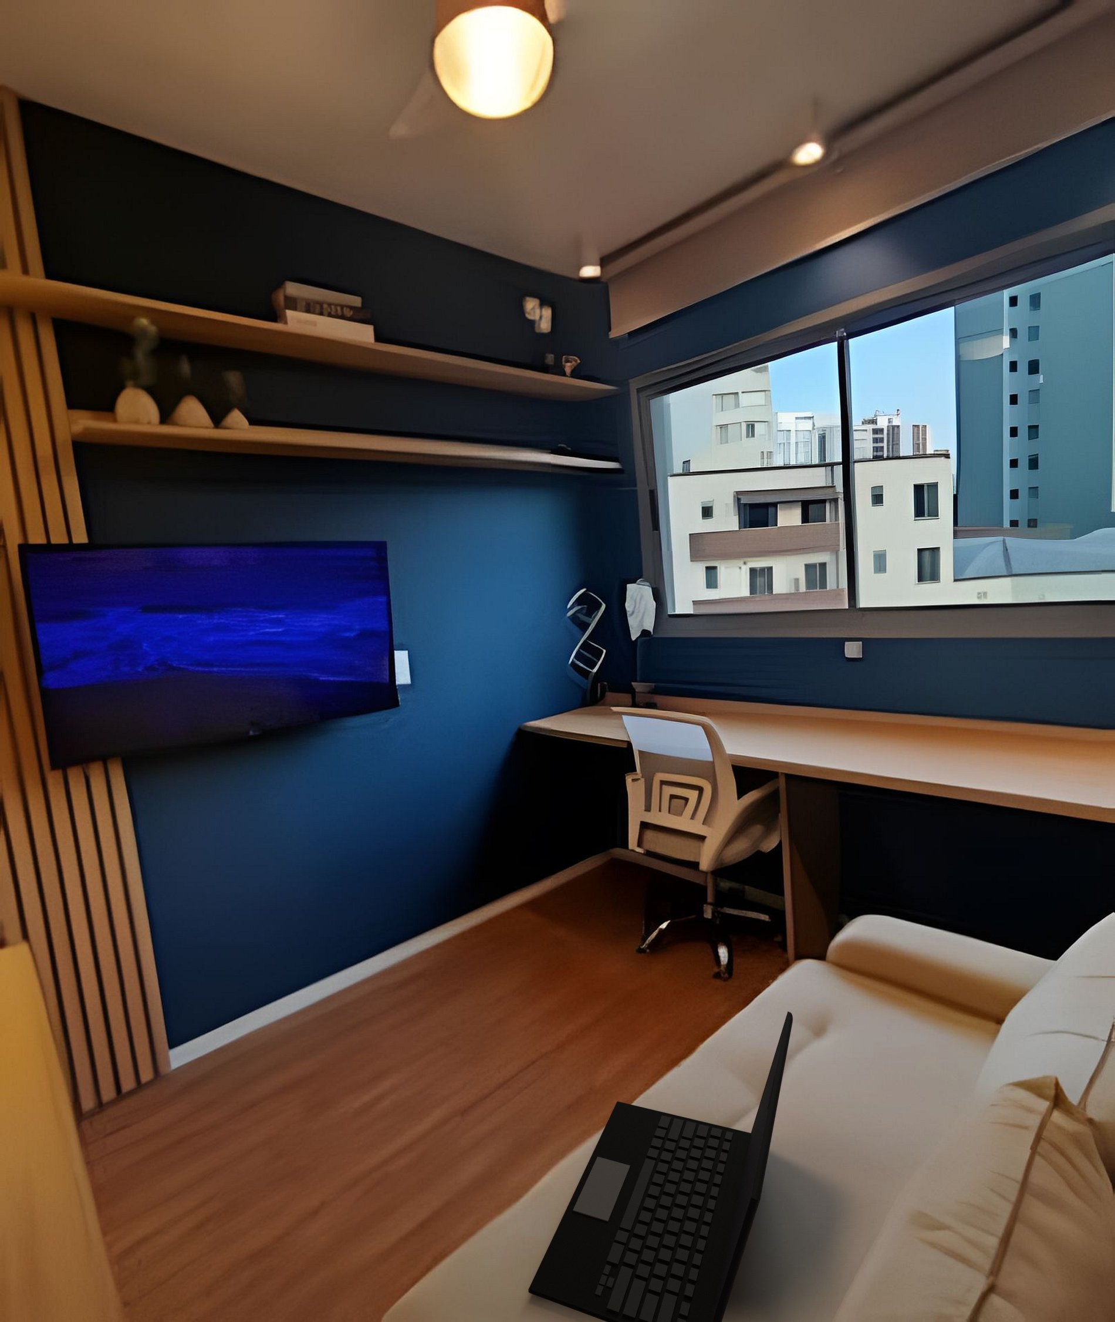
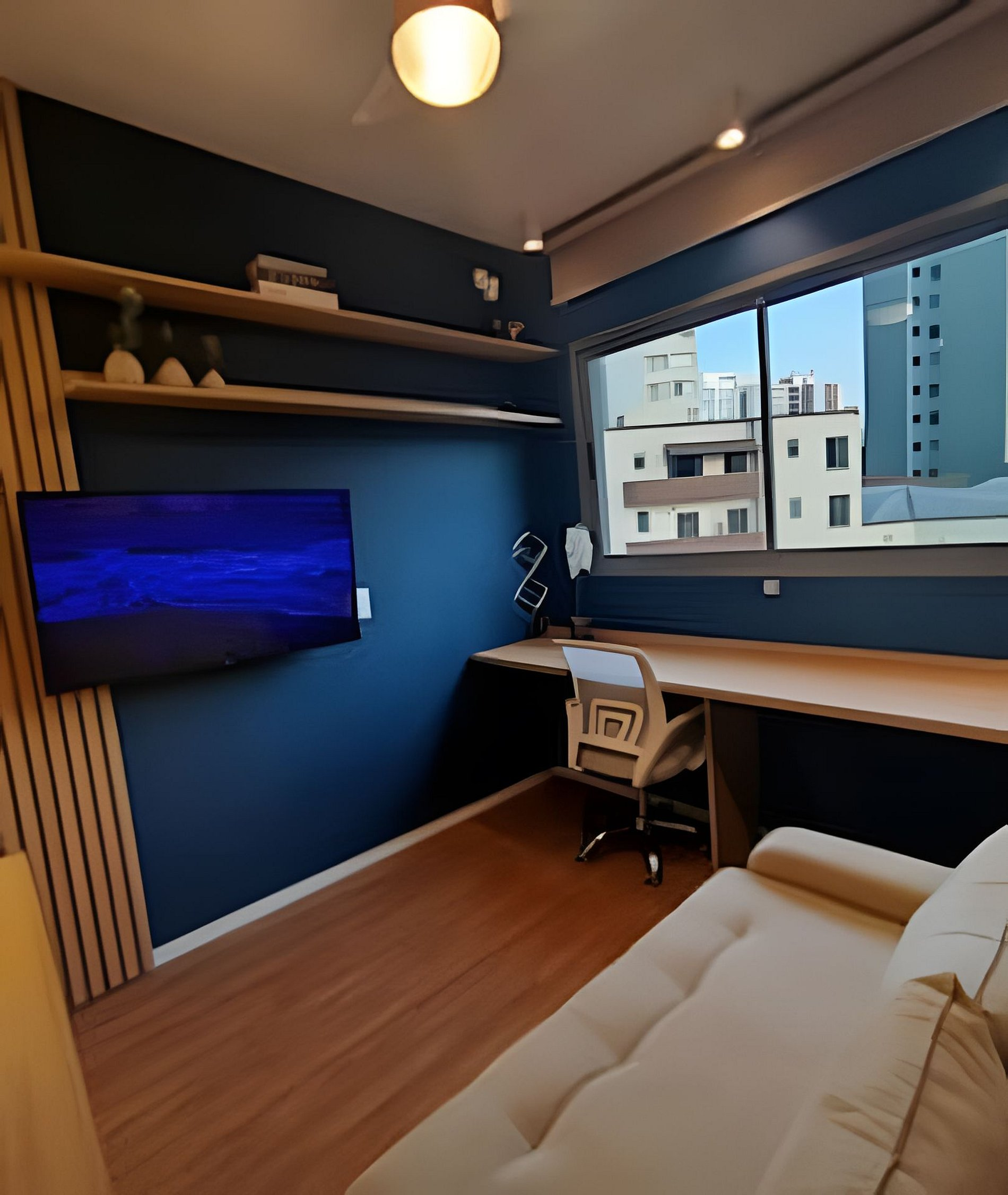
- laptop [528,1011,793,1322]
